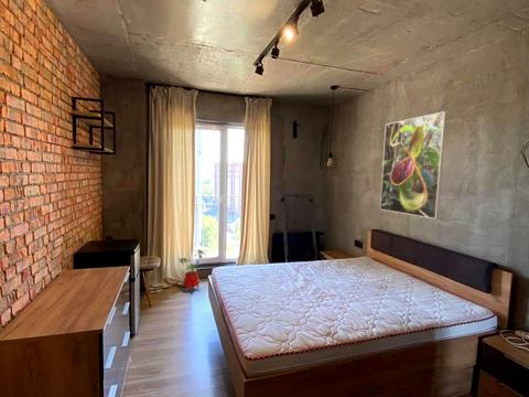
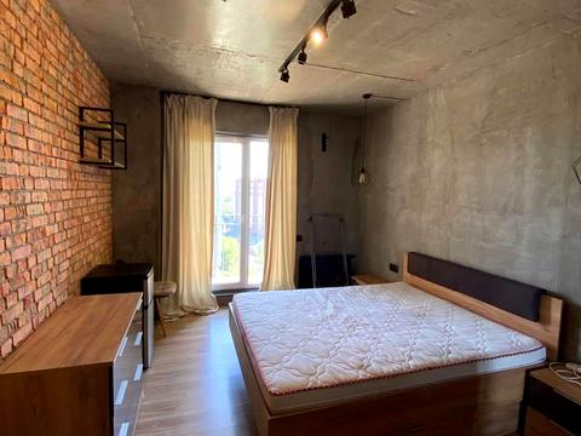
- house plant [177,249,207,296]
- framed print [379,110,447,221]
